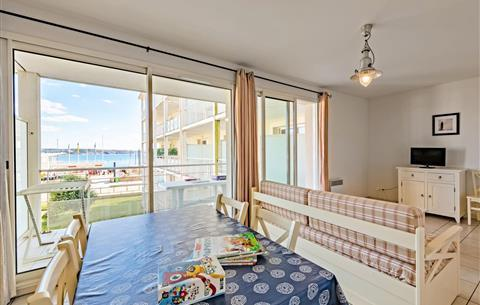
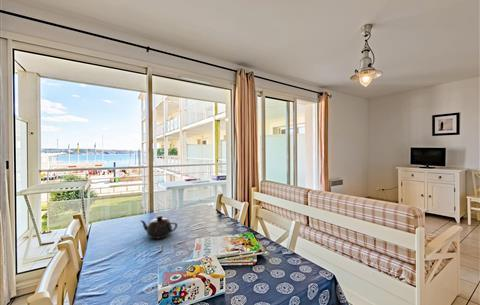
+ teapot [140,215,178,240]
